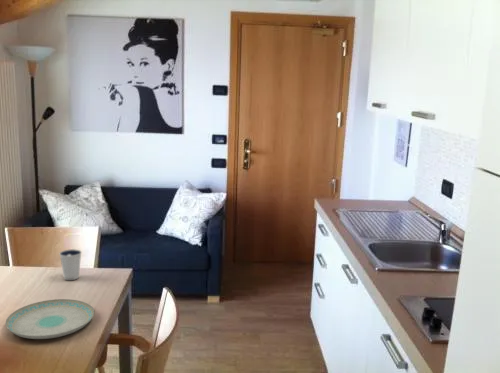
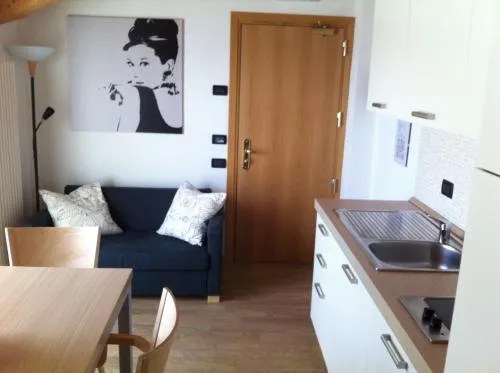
- dixie cup [59,248,83,281]
- plate [5,298,95,340]
